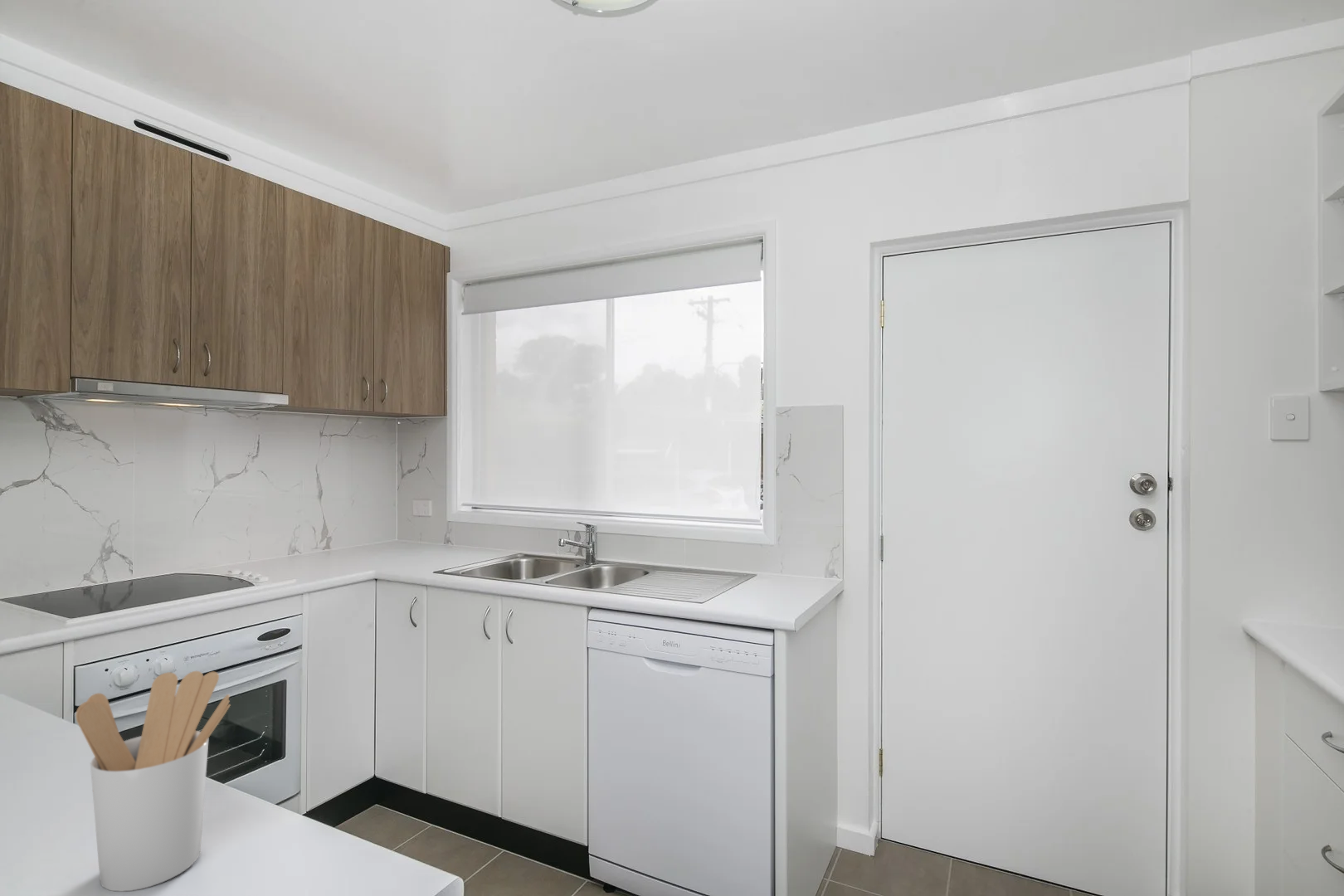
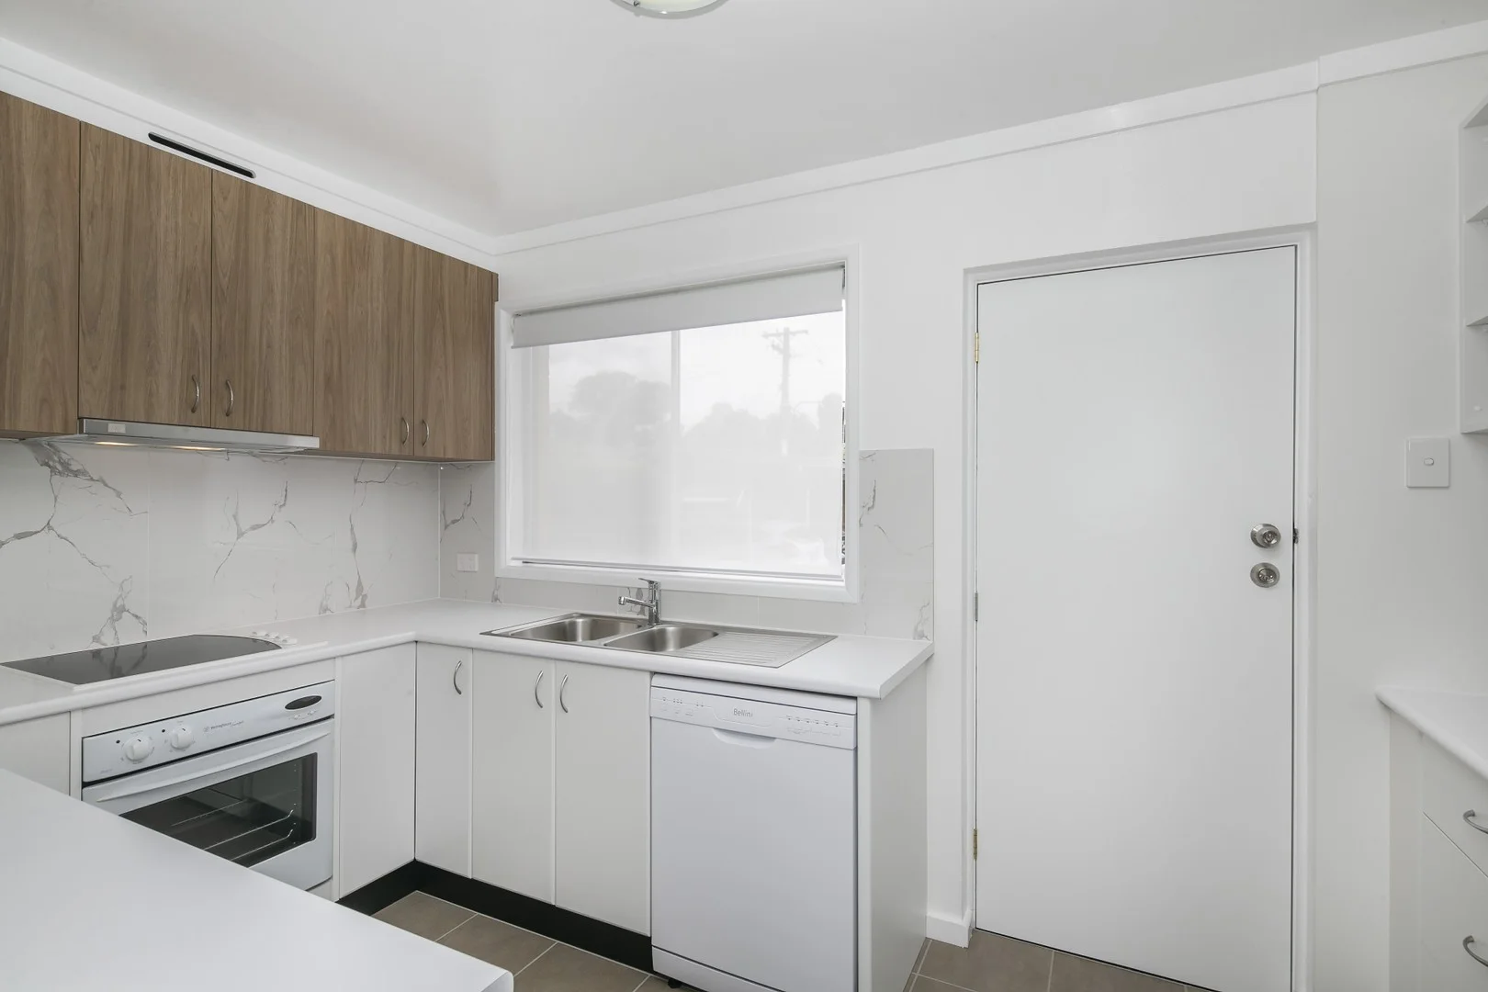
- utensil holder [75,670,231,893]
